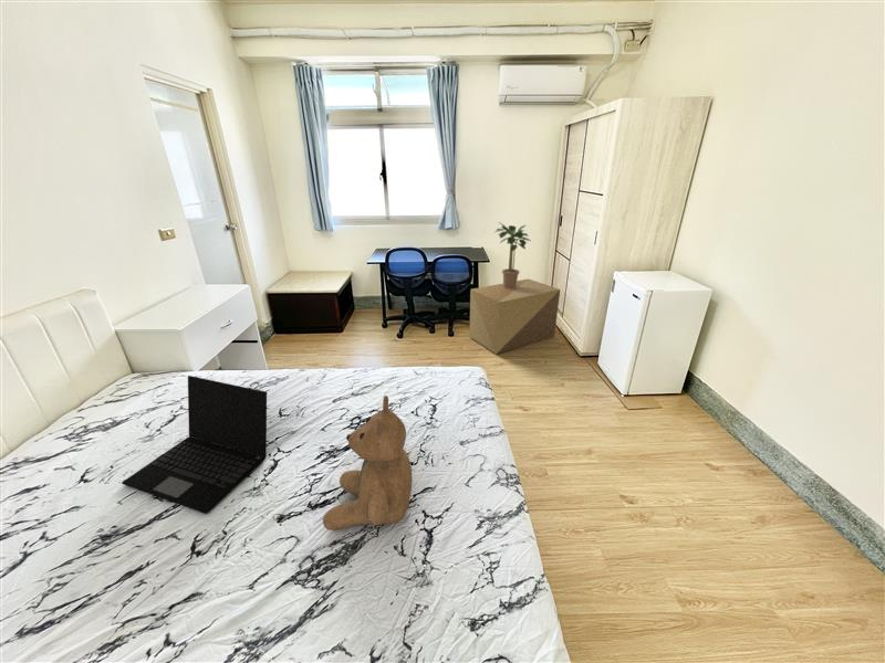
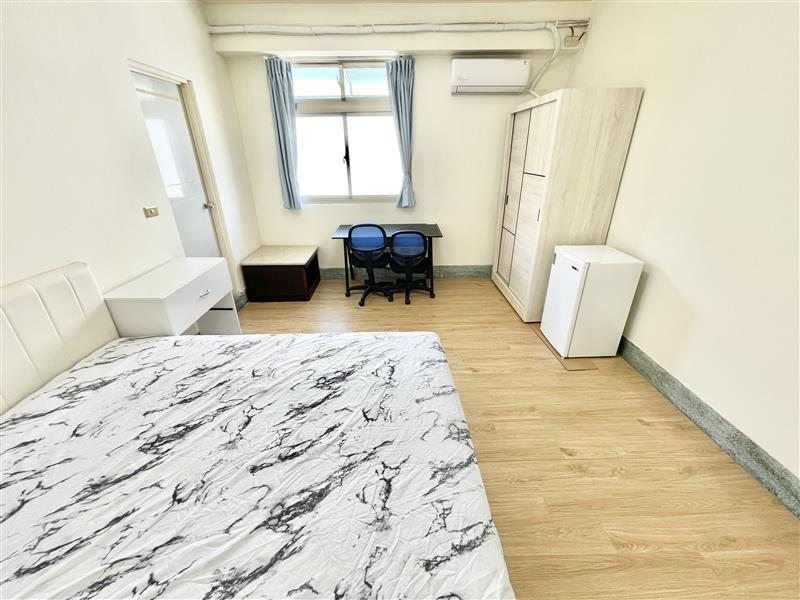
- laptop [121,375,268,515]
- teddy bear [322,394,414,532]
- cardboard box [468,277,561,355]
- potted plant [494,221,531,290]
